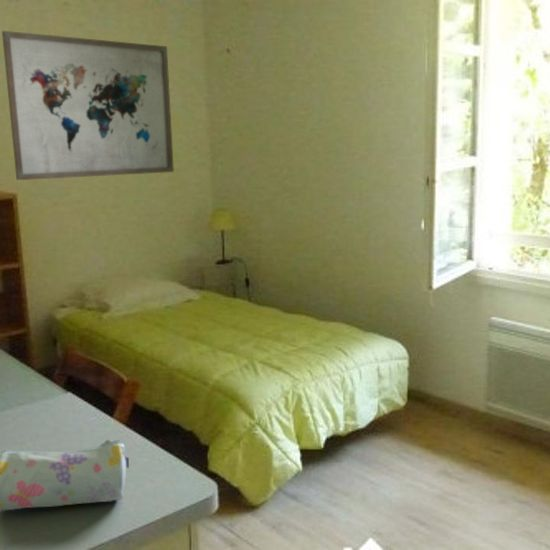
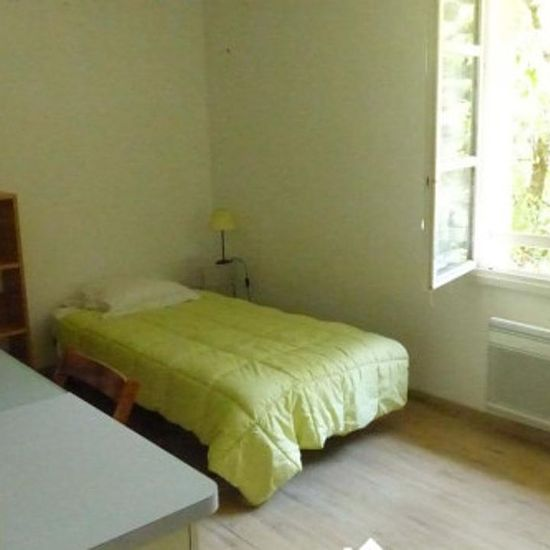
- wall art [1,30,175,181]
- pencil case [0,439,130,511]
